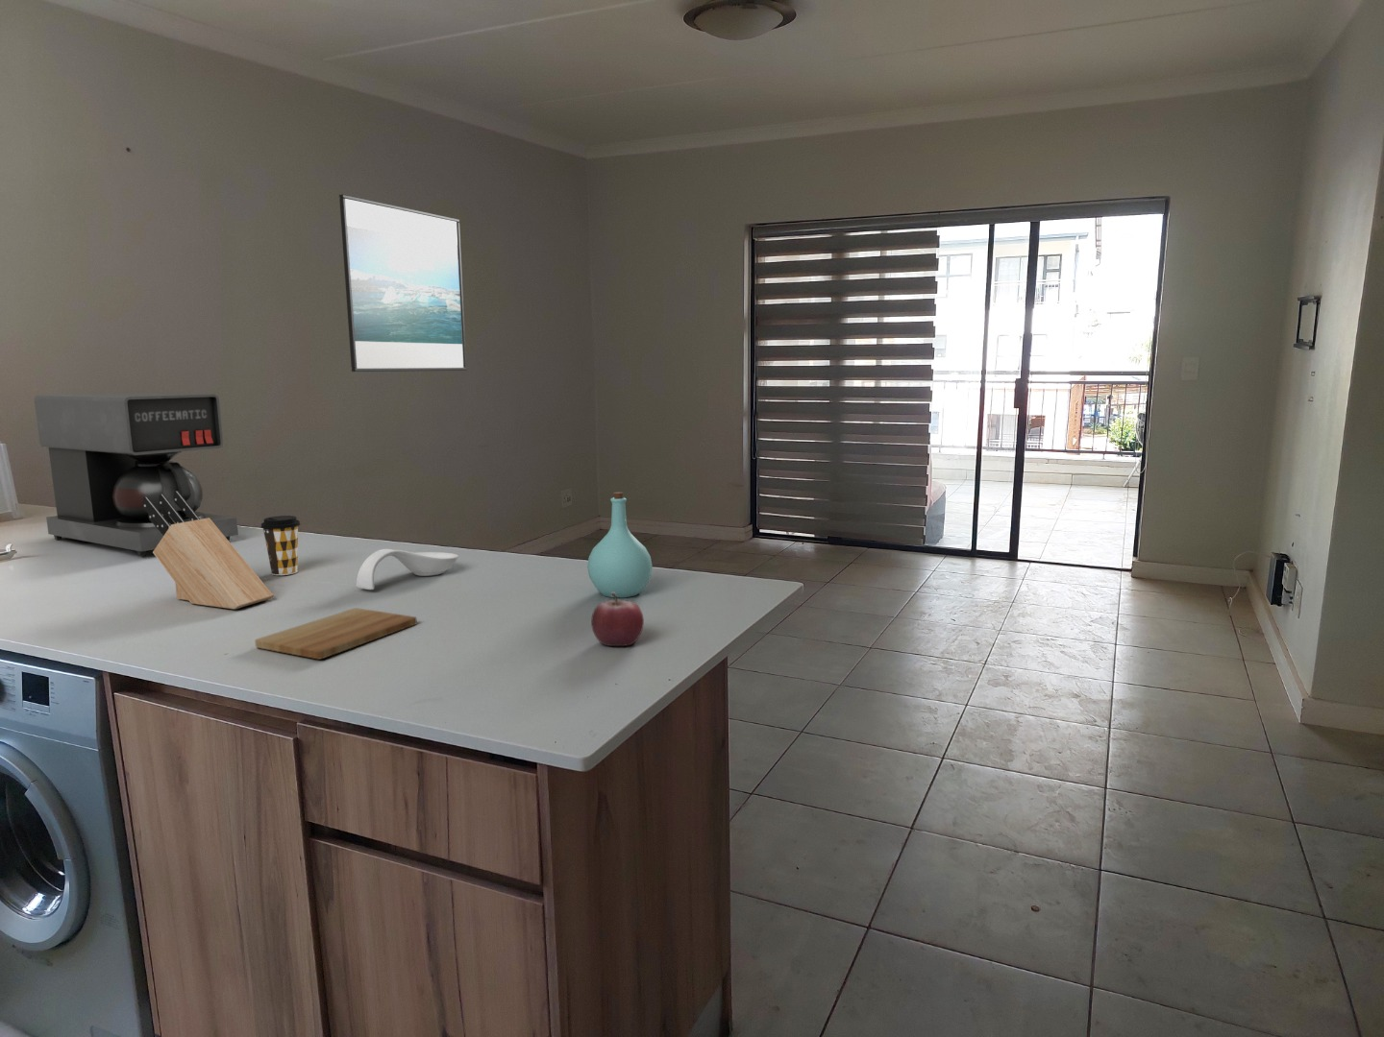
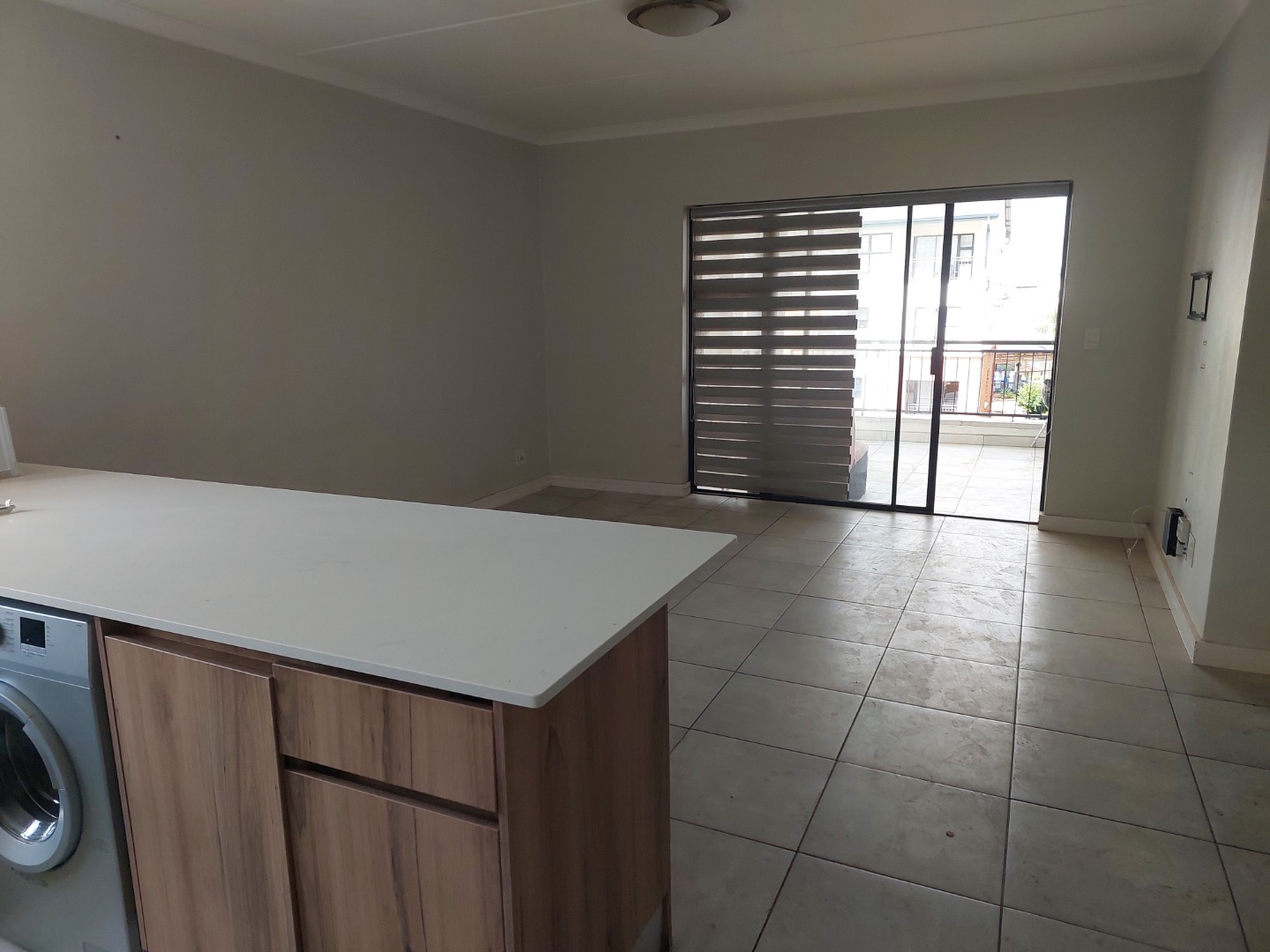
- cutting board [254,607,418,660]
- coffee maker [34,392,240,557]
- coffee cup [260,514,301,576]
- knife block [143,491,274,611]
- spoon rest [355,548,460,590]
- fruit [591,593,645,647]
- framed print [338,193,469,373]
- bottle [586,490,653,598]
